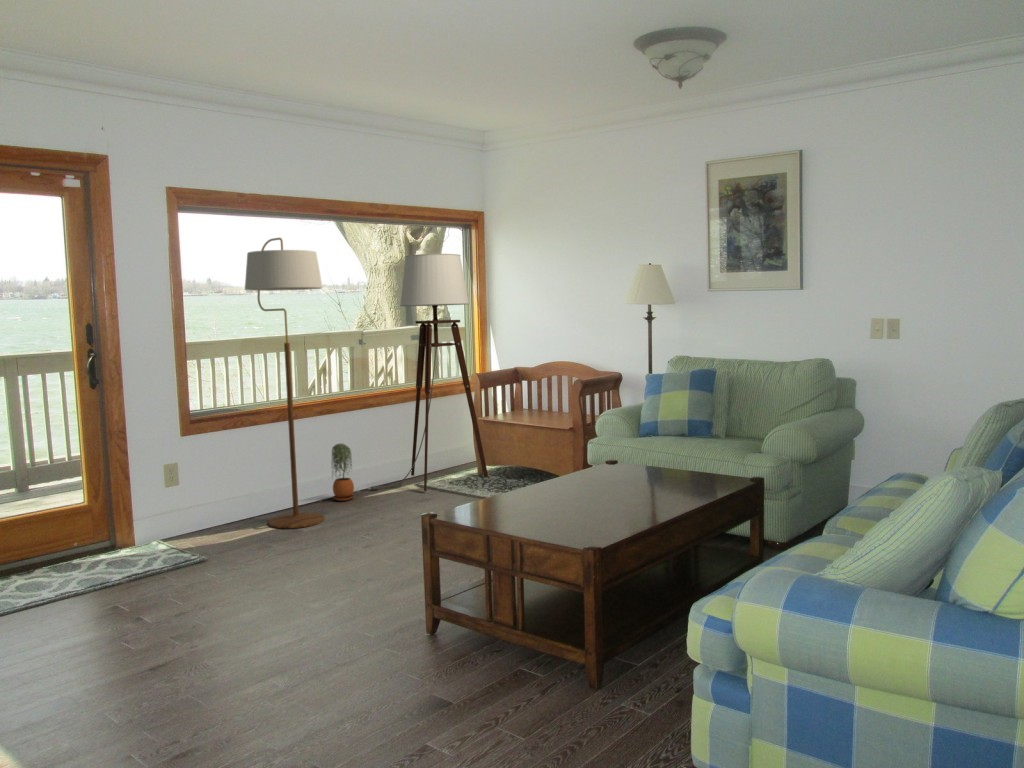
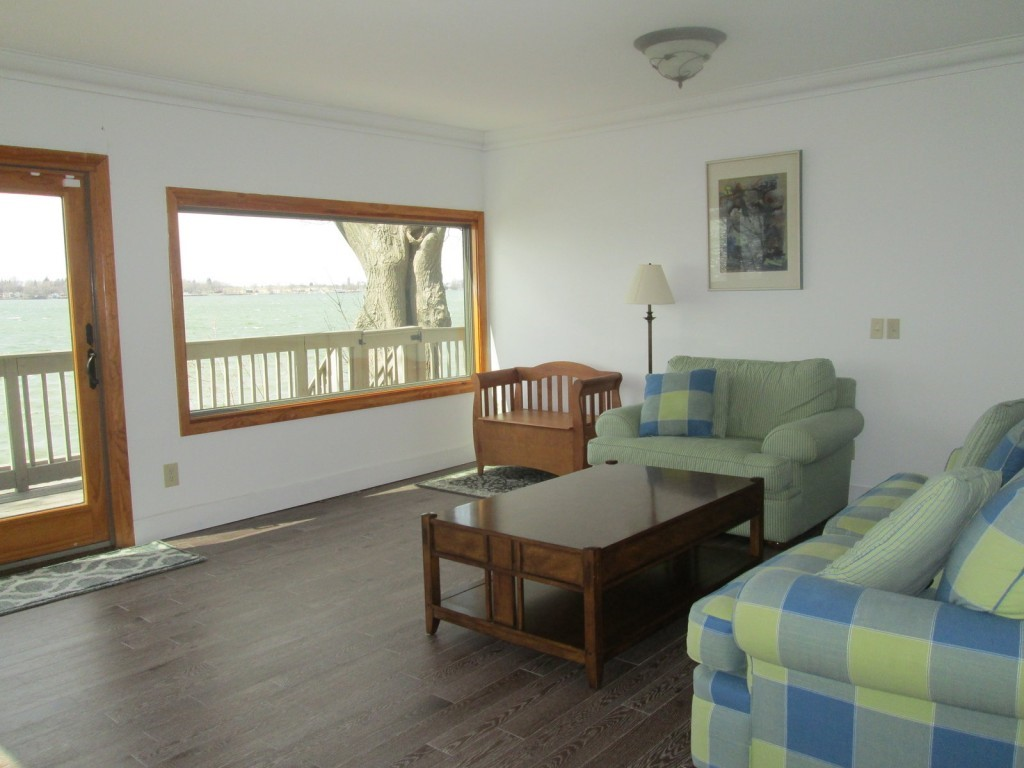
- potted plant [330,443,356,502]
- floor lamp [367,253,489,492]
- floor lamp [244,237,326,529]
